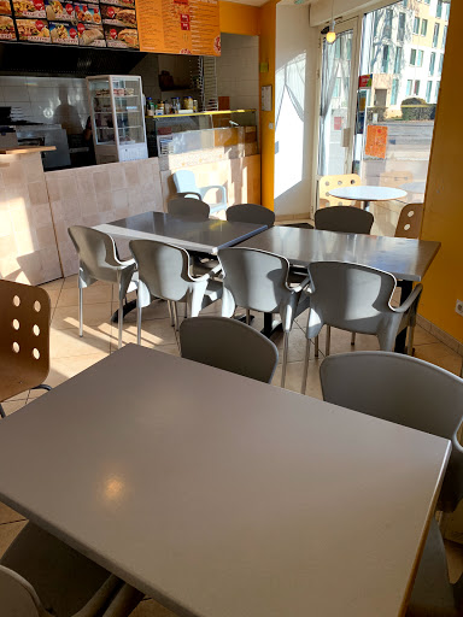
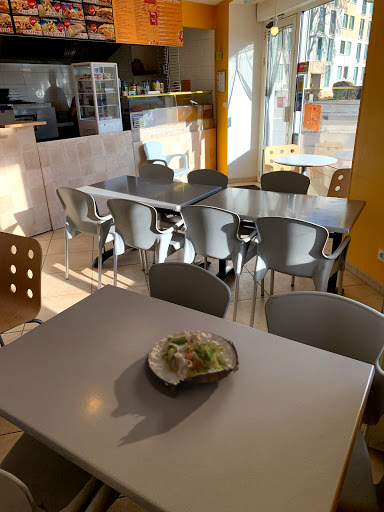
+ salad plate [144,329,240,398]
